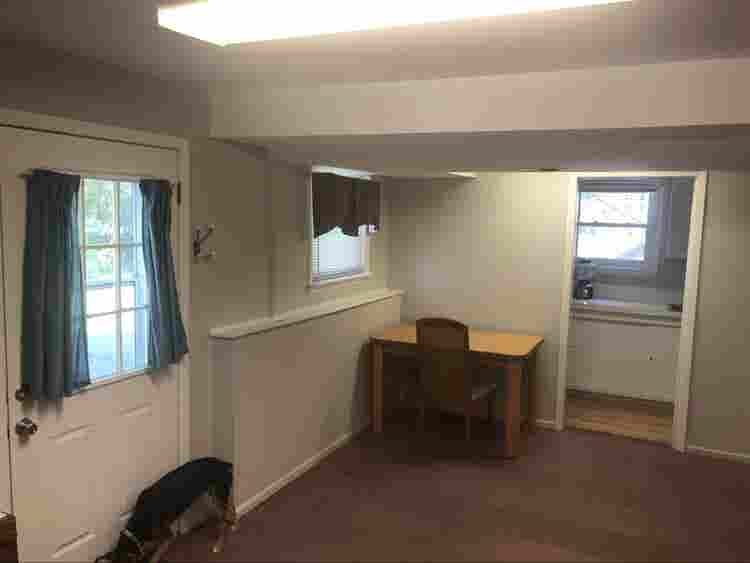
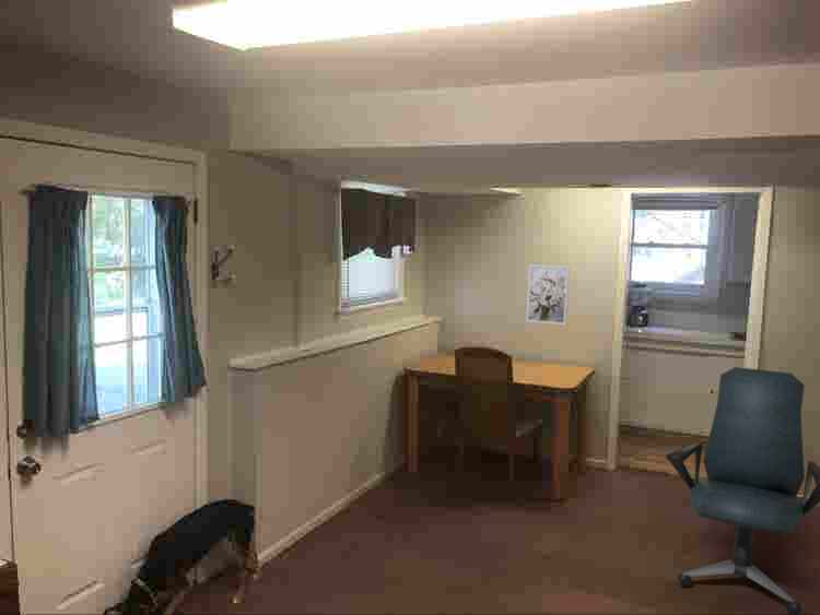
+ wall art [525,263,571,326]
+ office chair [665,366,820,615]
